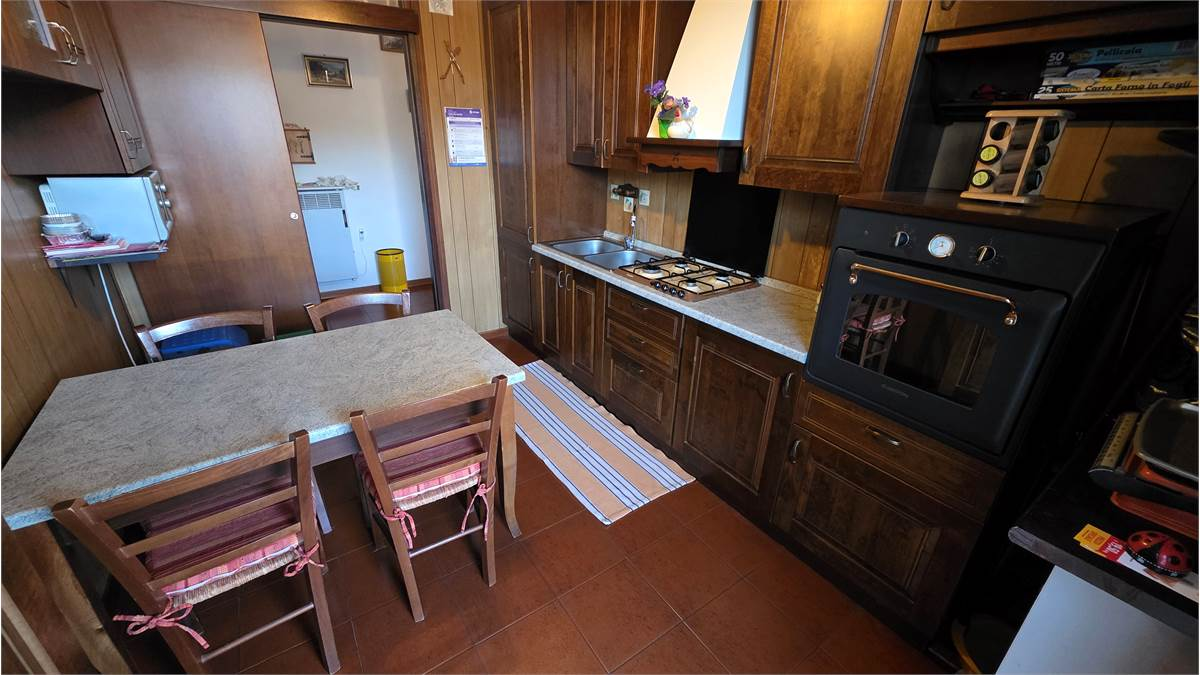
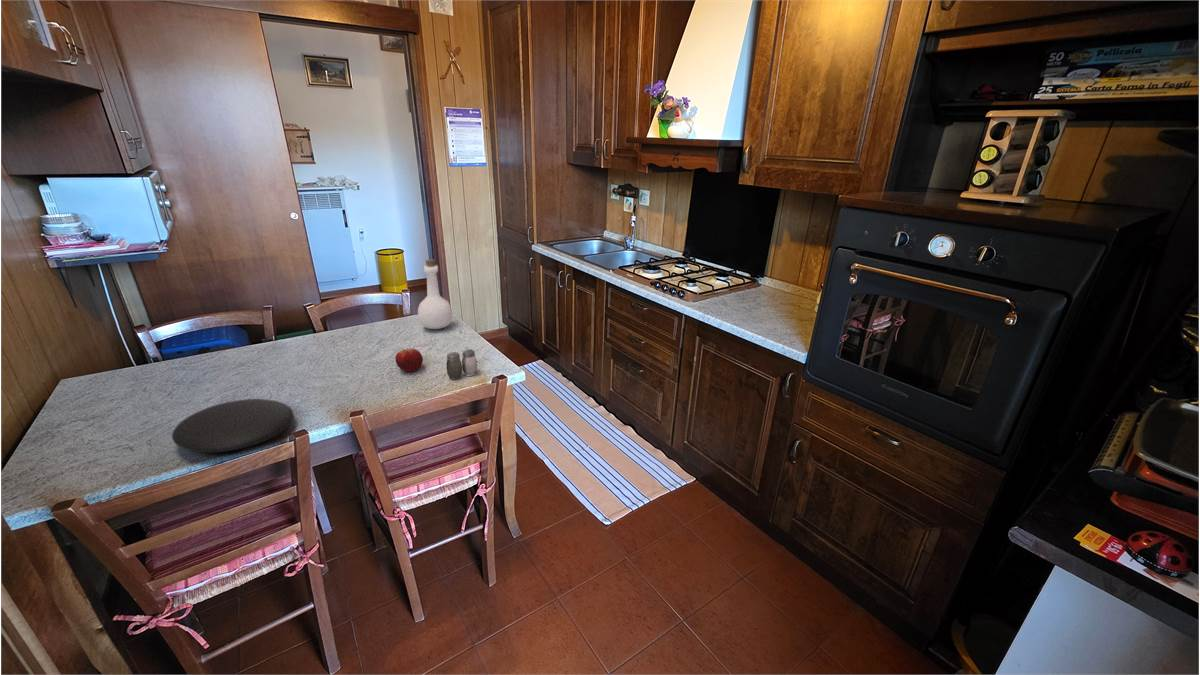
+ fruit [394,347,424,373]
+ bottle [417,258,453,330]
+ plate [171,398,295,453]
+ salt and pepper shaker [446,348,478,380]
